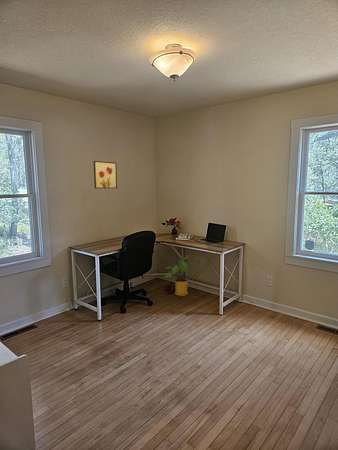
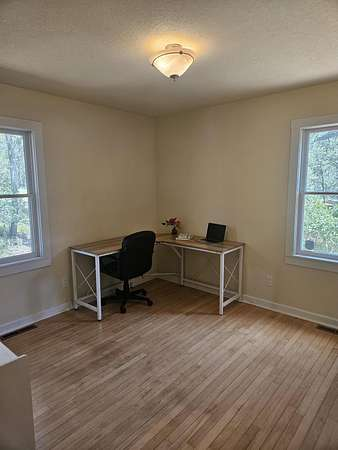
- wall art [93,160,118,189]
- house plant [164,256,201,297]
